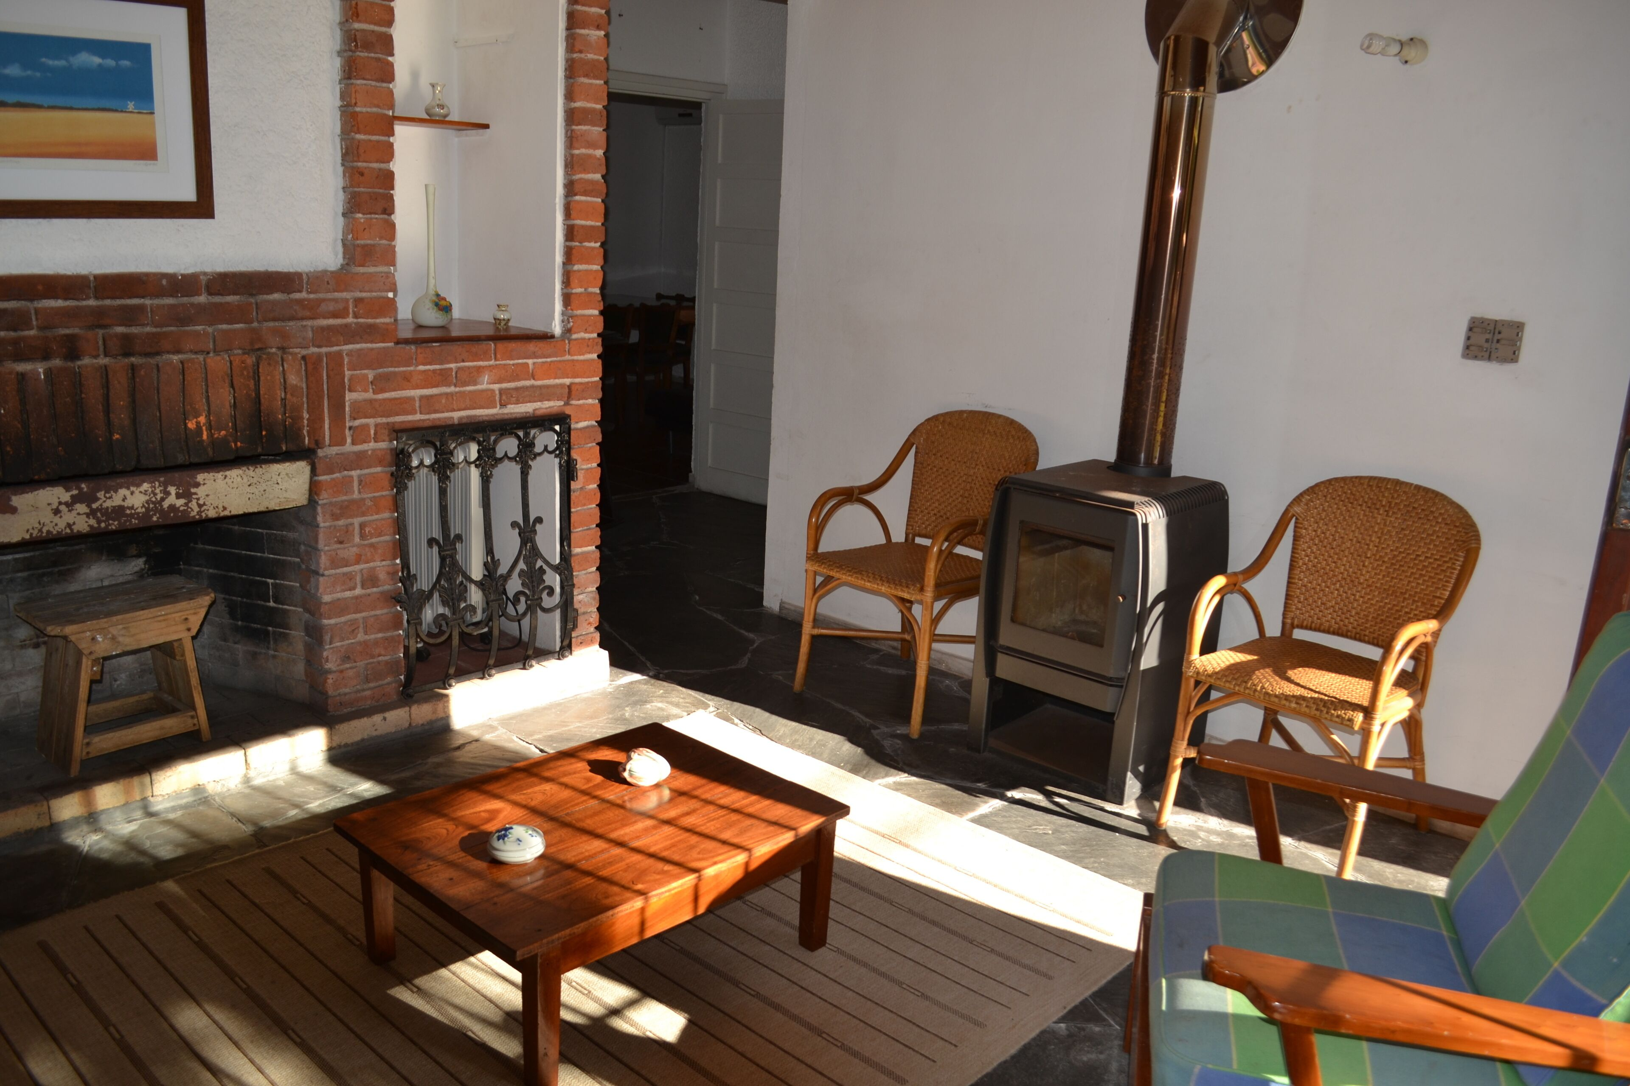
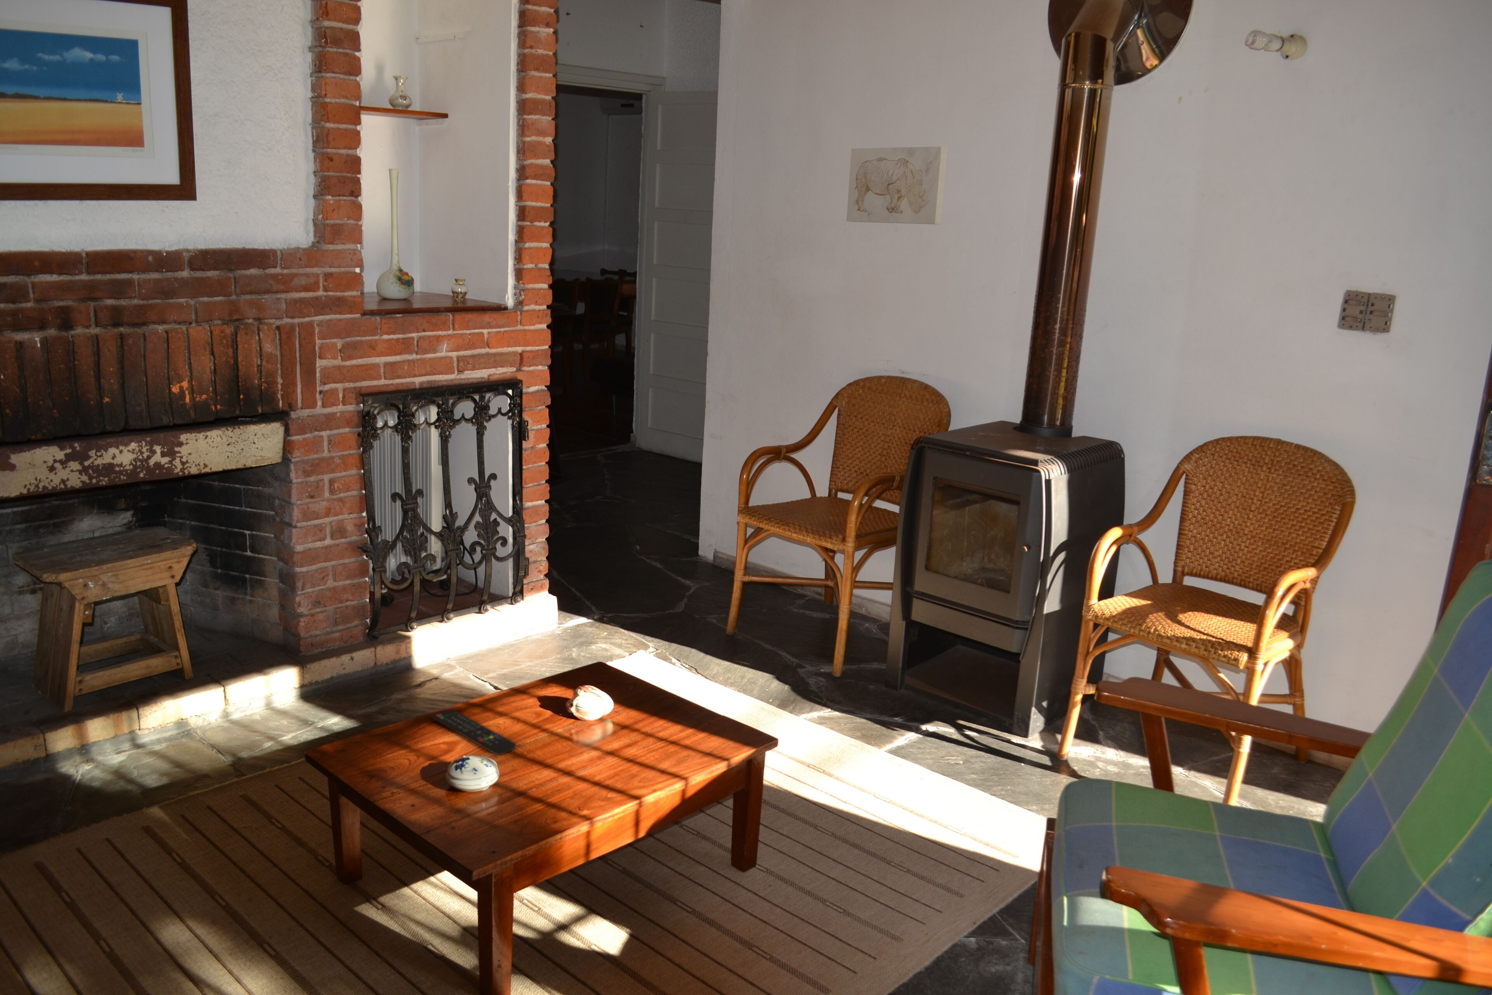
+ wall art [846,147,948,224]
+ remote control [432,708,516,755]
